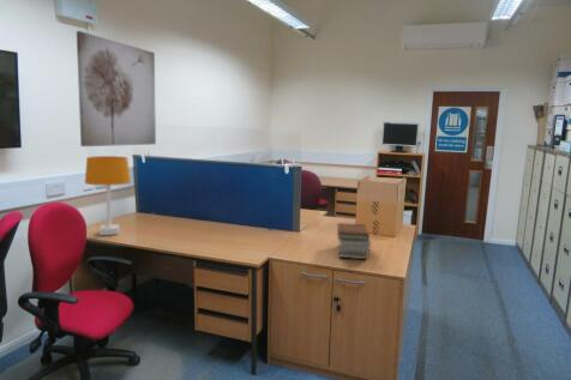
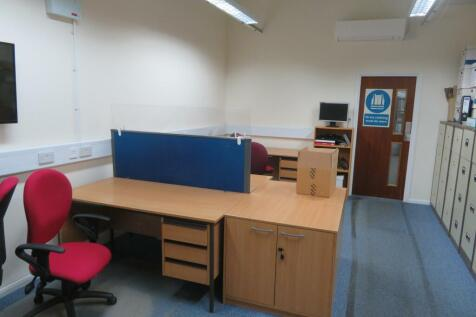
- wall art [76,30,157,147]
- desk lamp [84,155,132,236]
- book stack [336,222,372,260]
